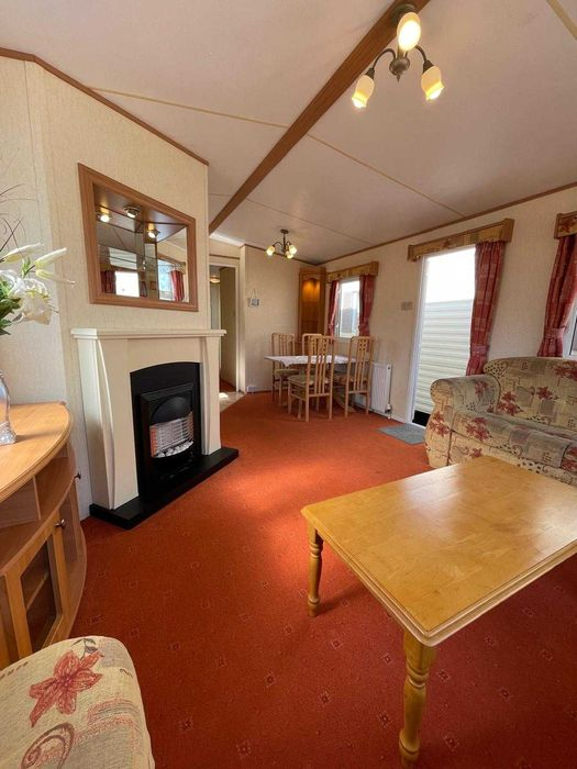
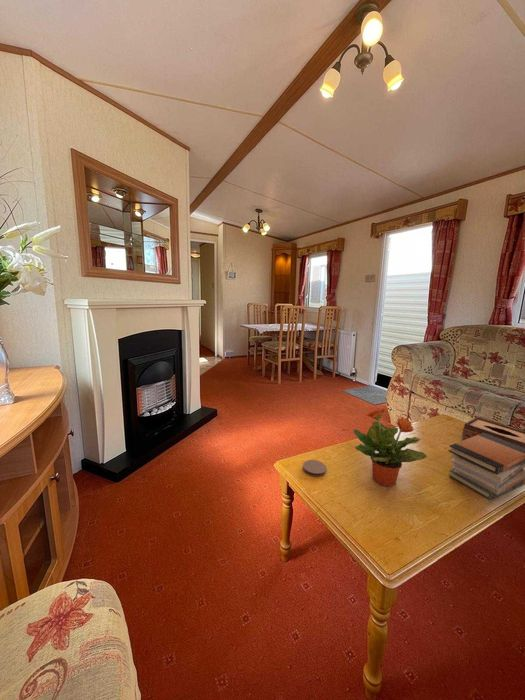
+ book stack [447,433,525,501]
+ coaster [302,459,327,478]
+ potted plant [352,408,428,487]
+ tissue box [461,416,525,448]
